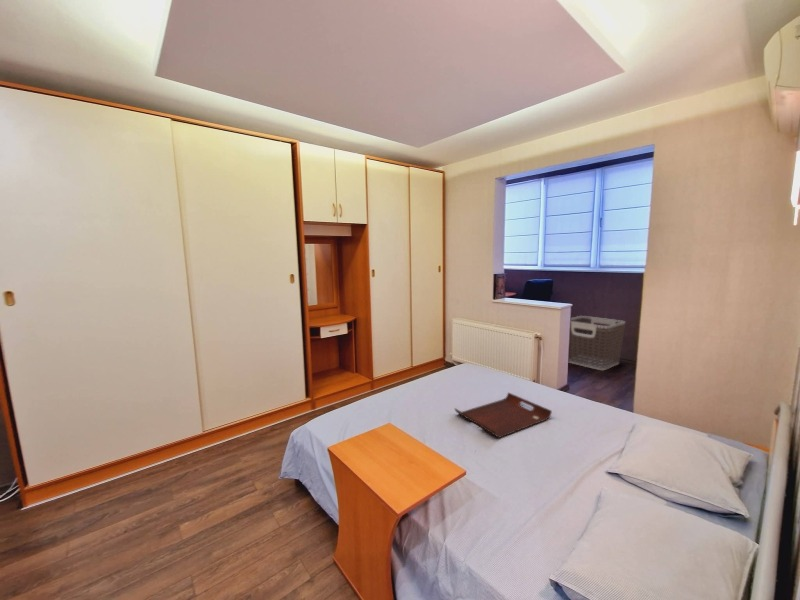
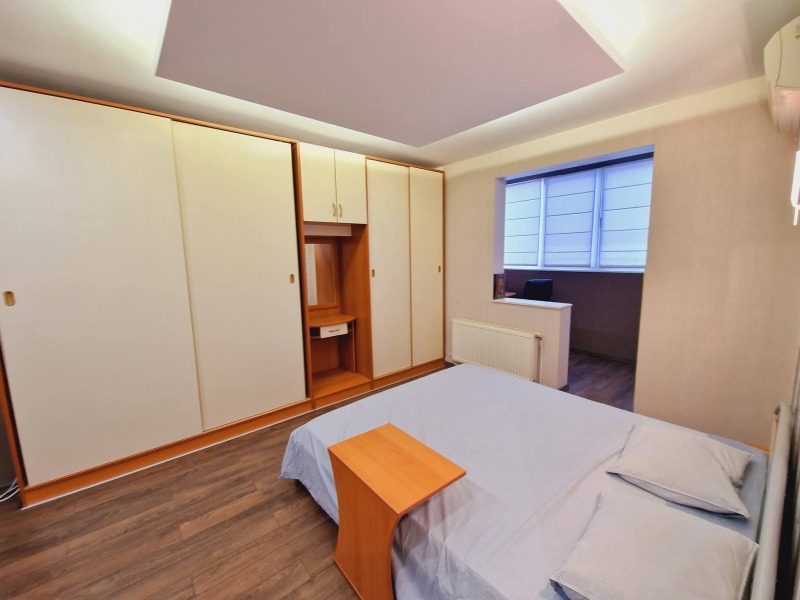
- serving tray [454,391,553,439]
- clothes hamper [568,315,627,371]
